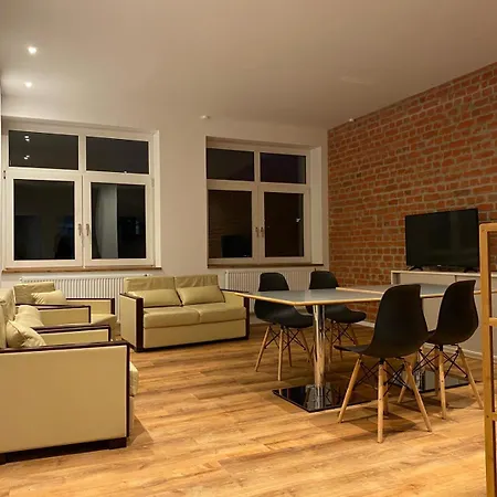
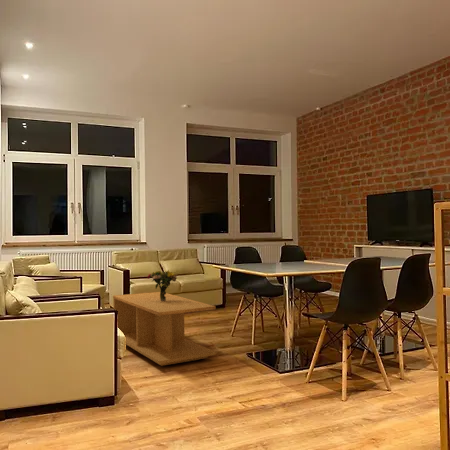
+ coffee table [112,291,217,367]
+ bouquet [147,269,178,301]
